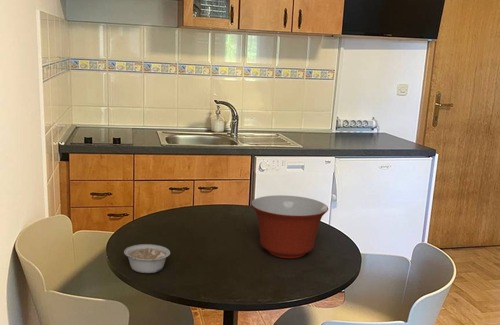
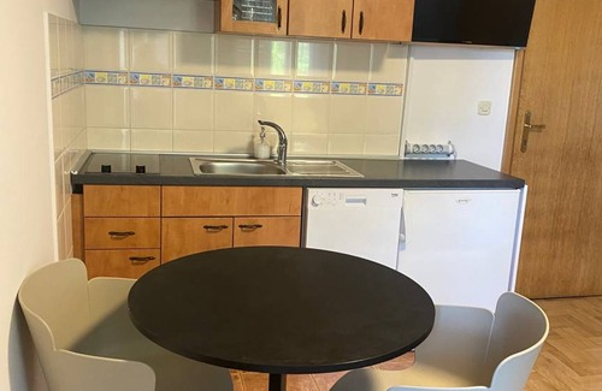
- mixing bowl [250,194,329,259]
- legume [123,243,171,274]
